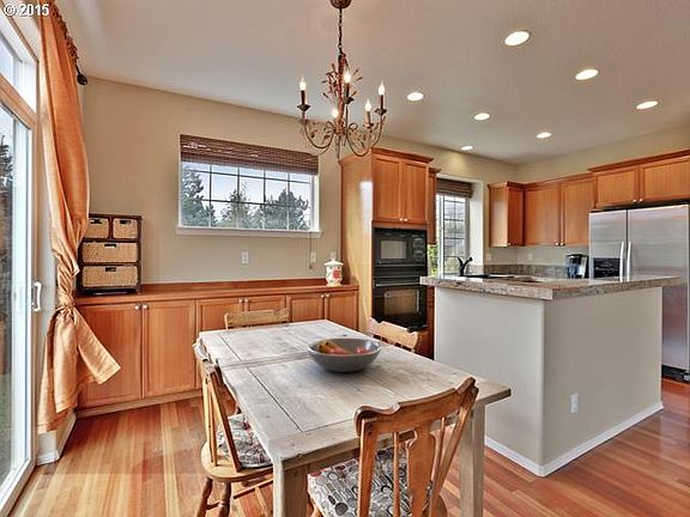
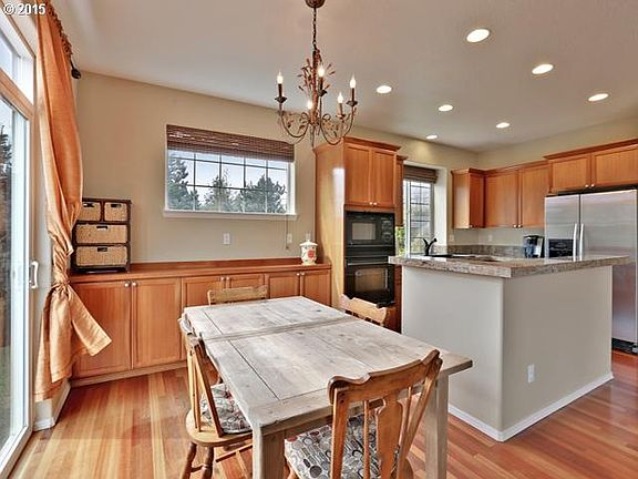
- fruit bowl [305,337,383,373]
